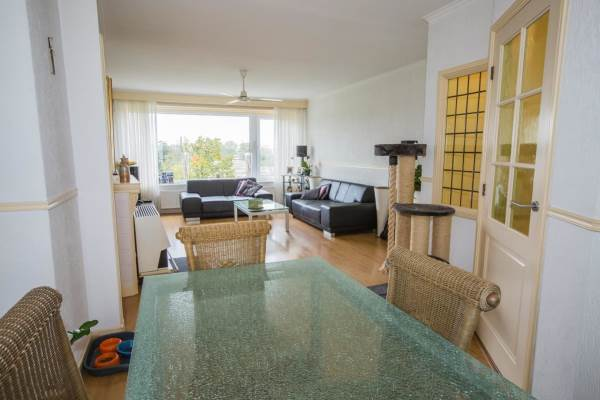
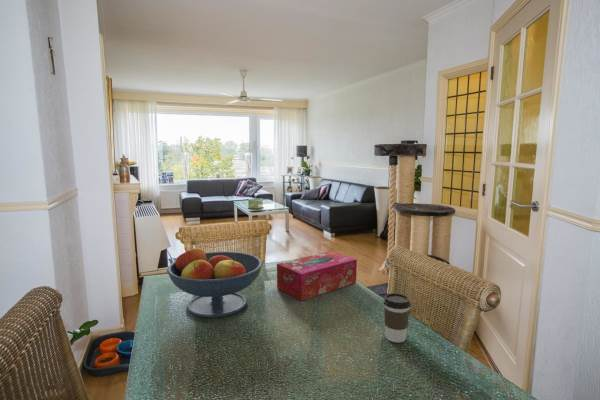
+ fruit bowl [166,247,264,319]
+ coffee cup [382,292,412,344]
+ tissue box [276,250,358,302]
